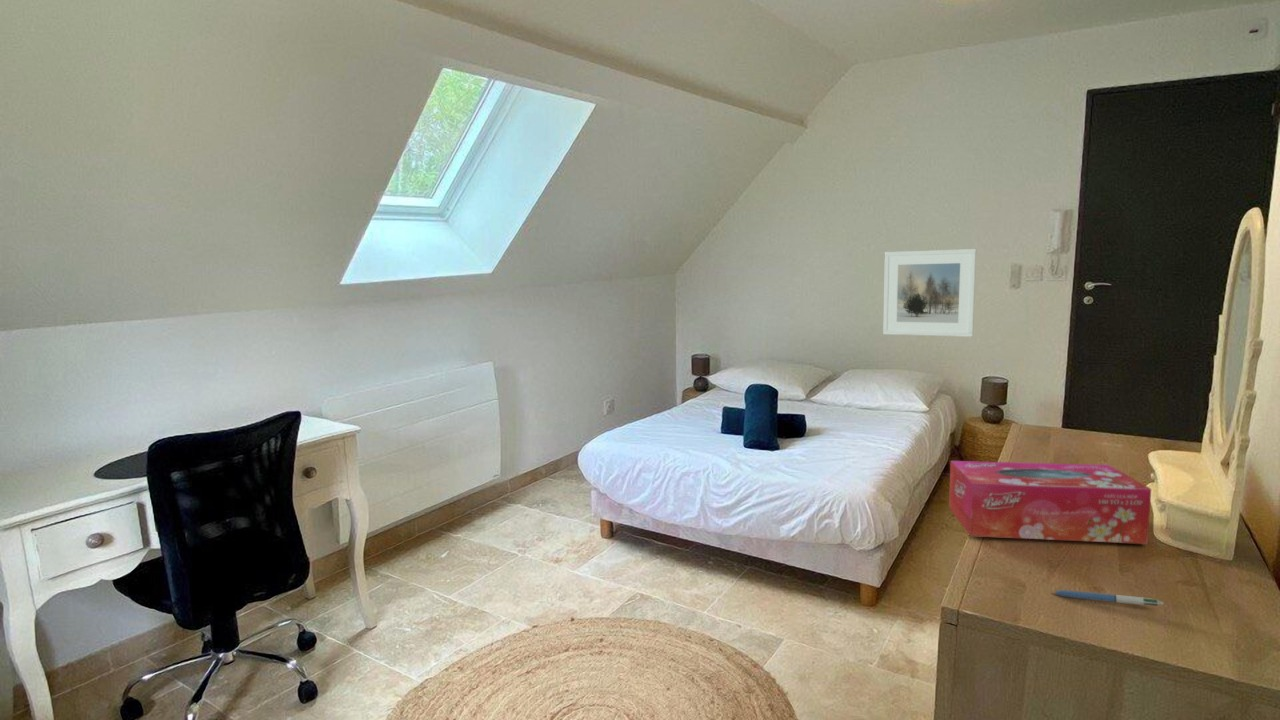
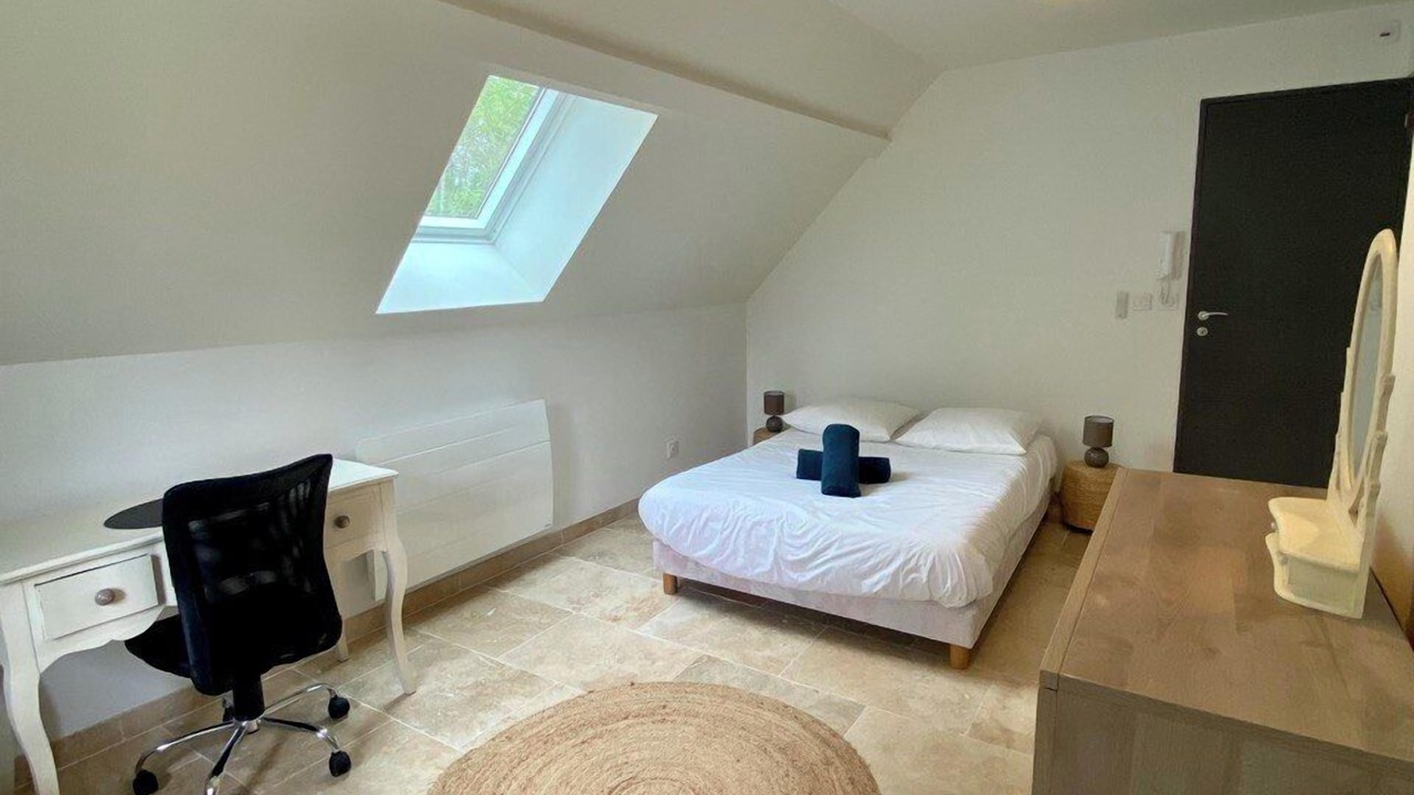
- pen [1052,589,1164,607]
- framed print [882,248,977,338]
- tissue box [948,460,1152,545]
